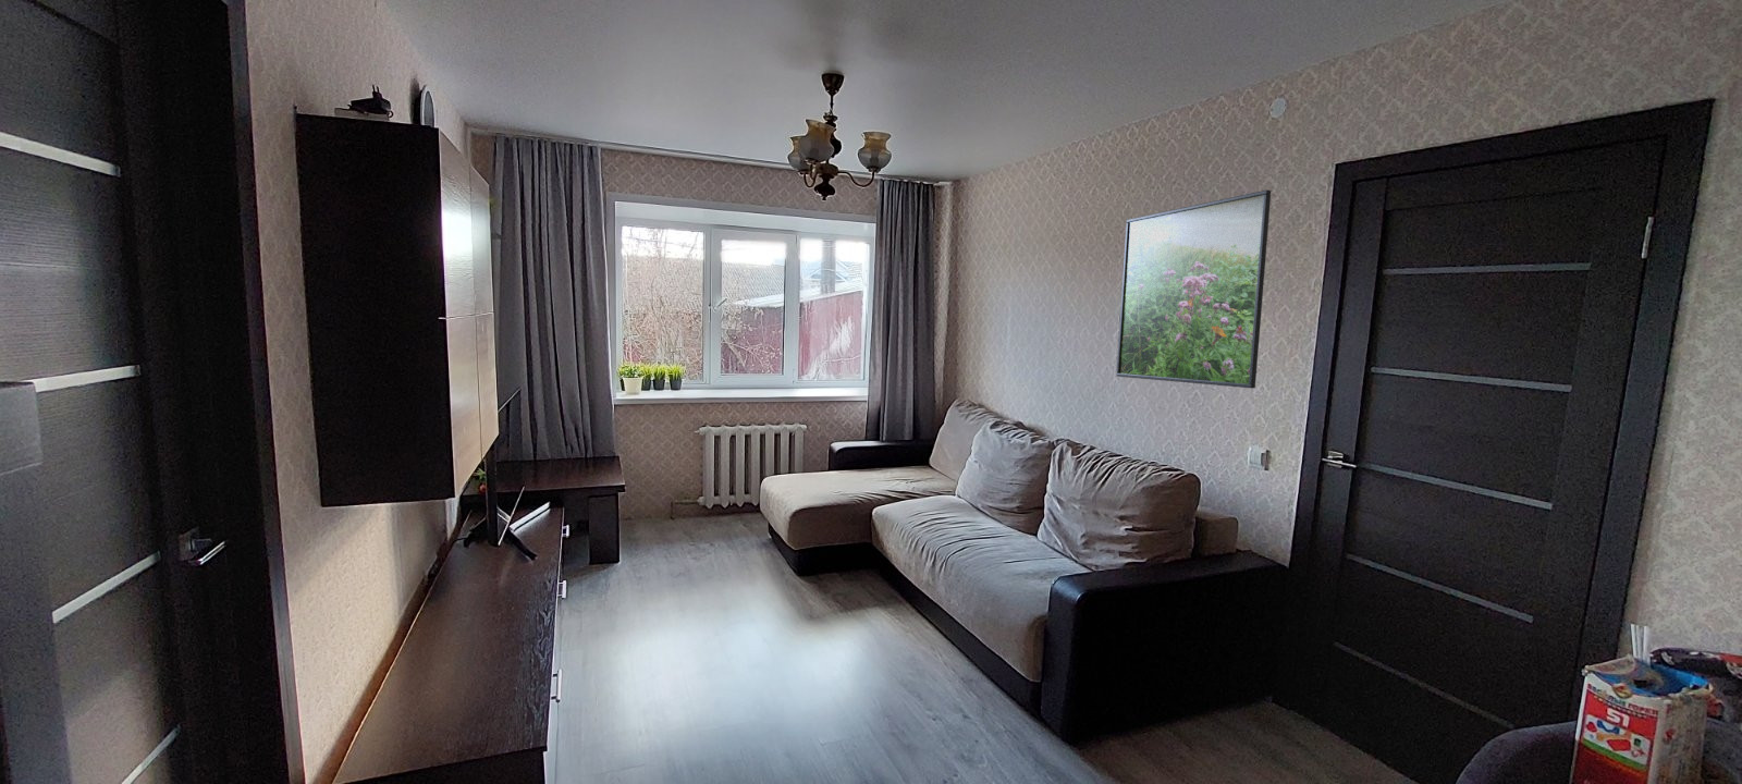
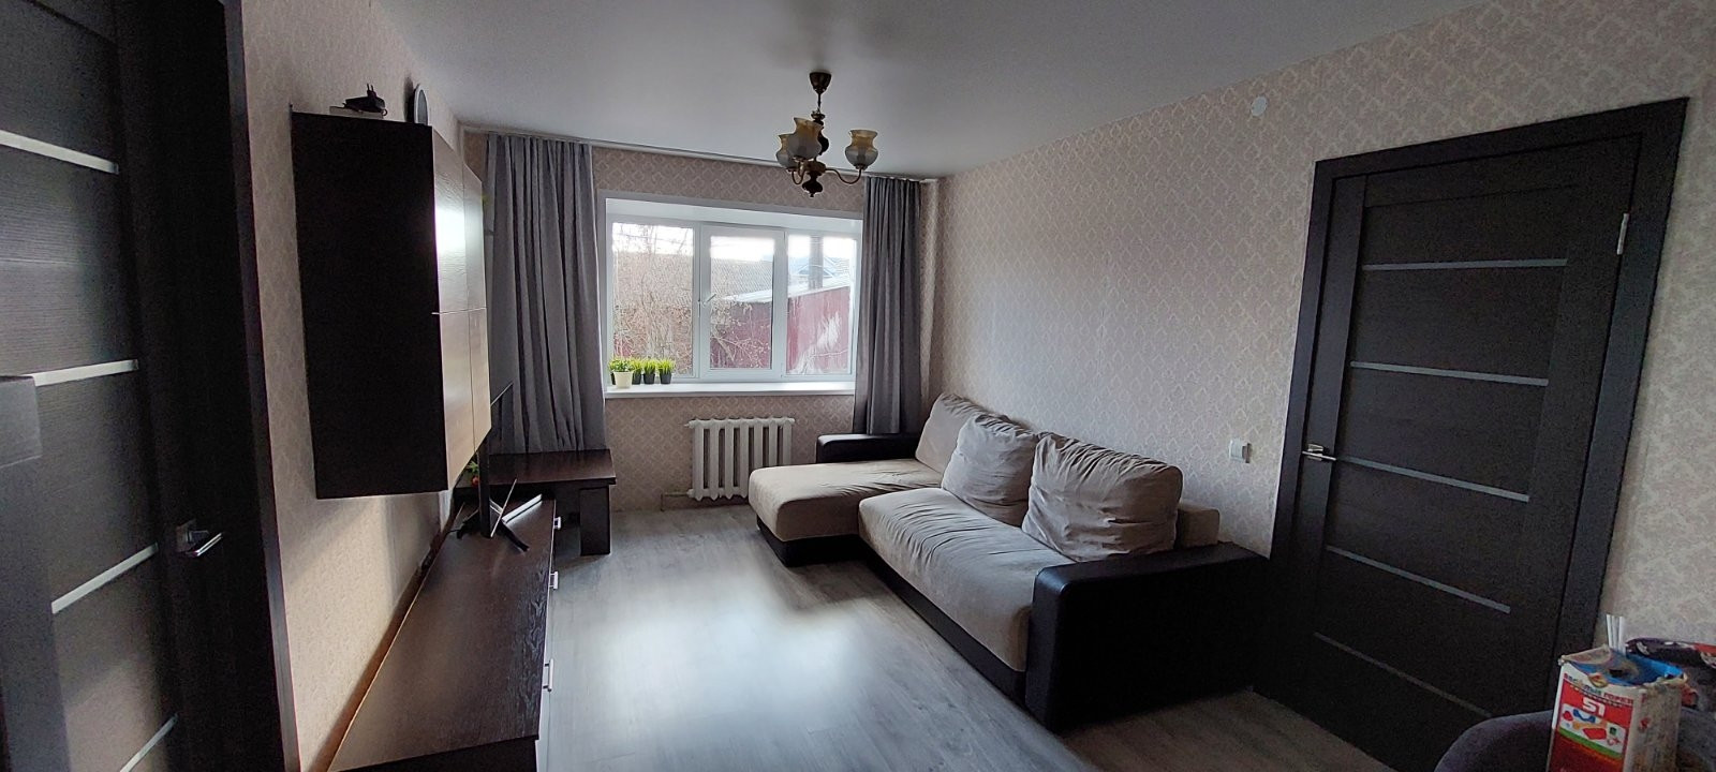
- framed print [1115,190,1272,390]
